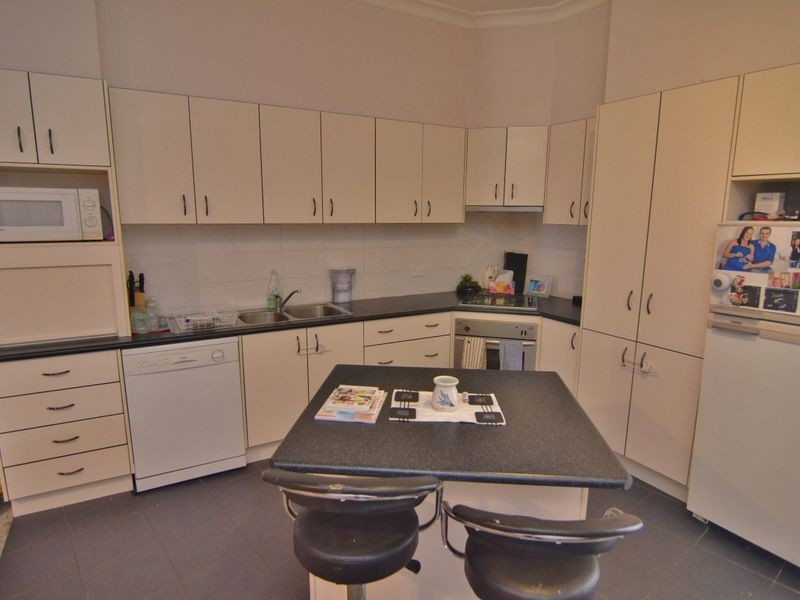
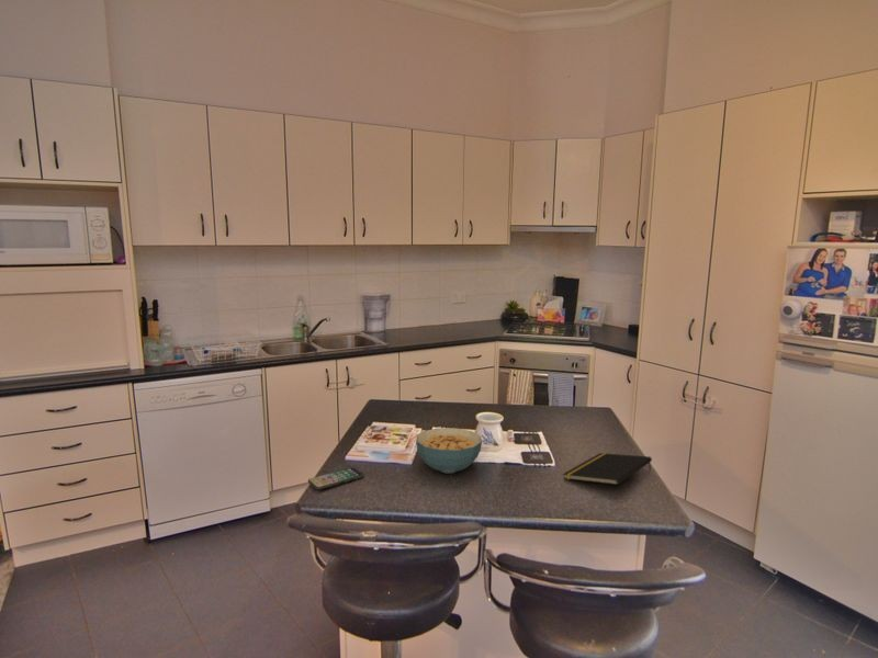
+ cereal bowl [415,427,483,475]
+ smartphone [307,466,365,490]
+ notepad [562,452,653,486]
